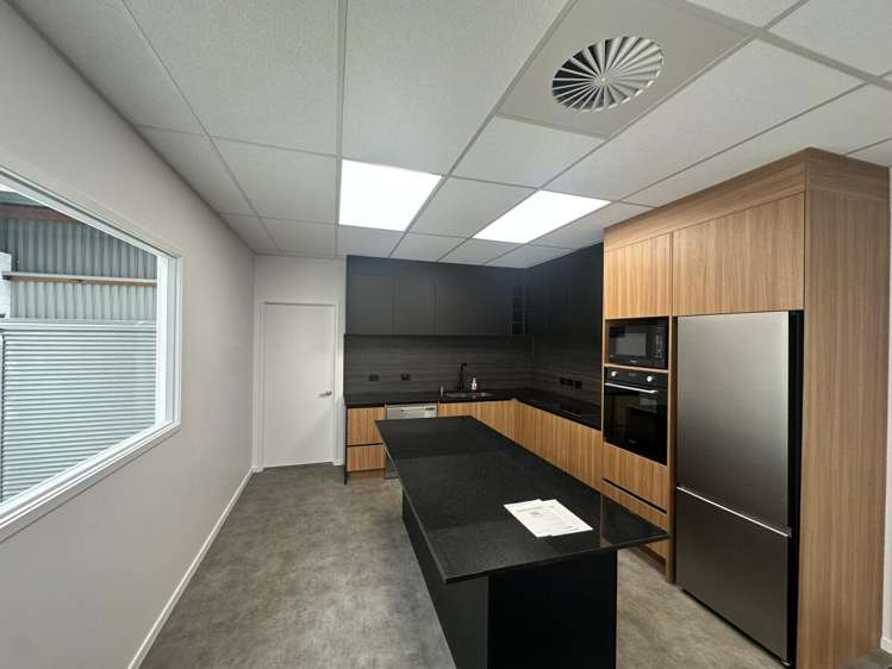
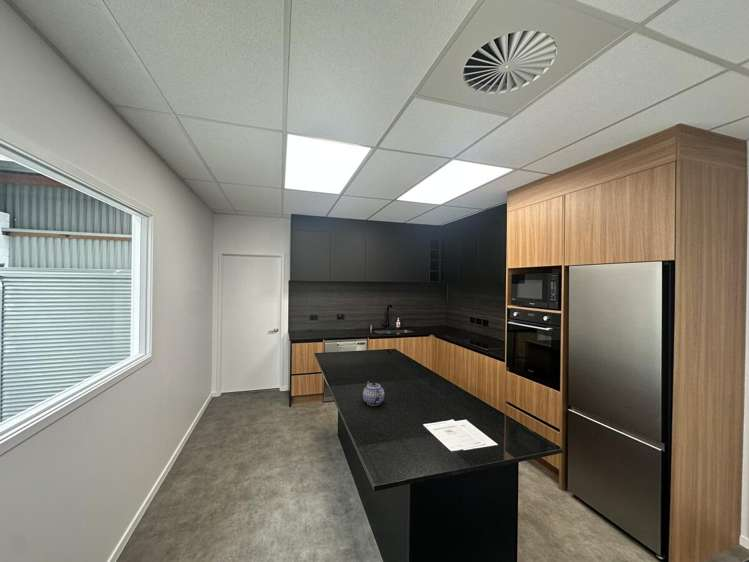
+ teapot [362,381,385,407]
